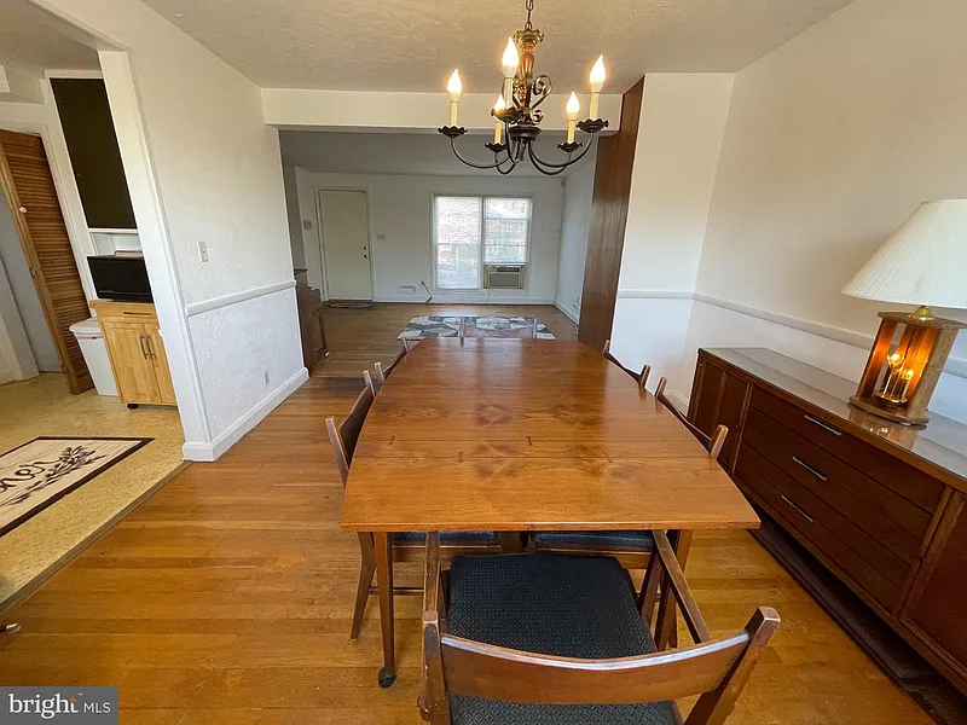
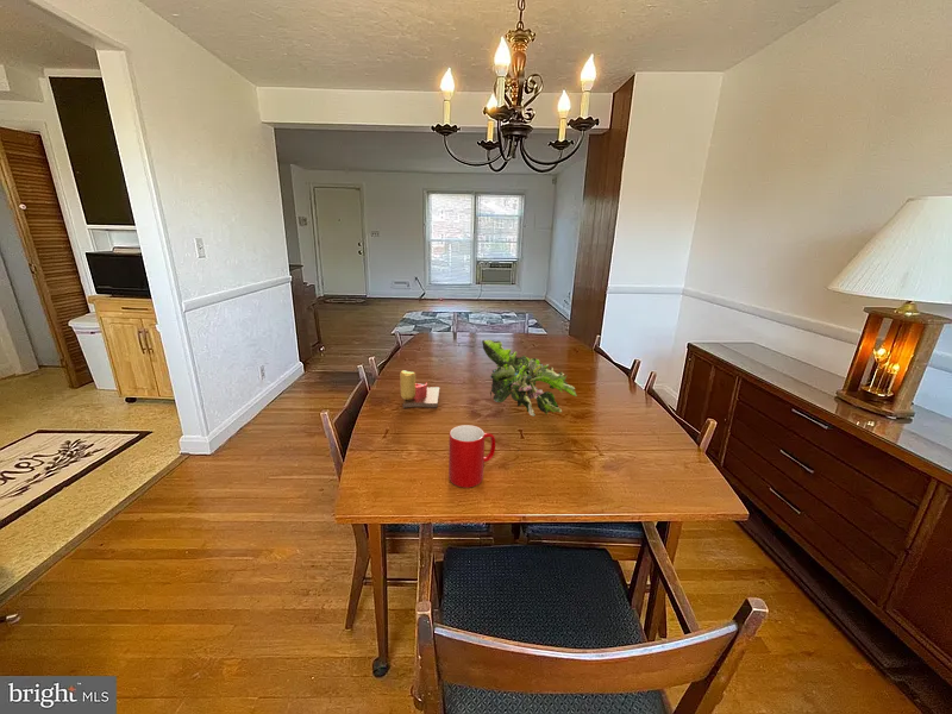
+ cup [447,424,496,489]
+ candle [399,369,440,409]
+ plant [481,338,578,452]
